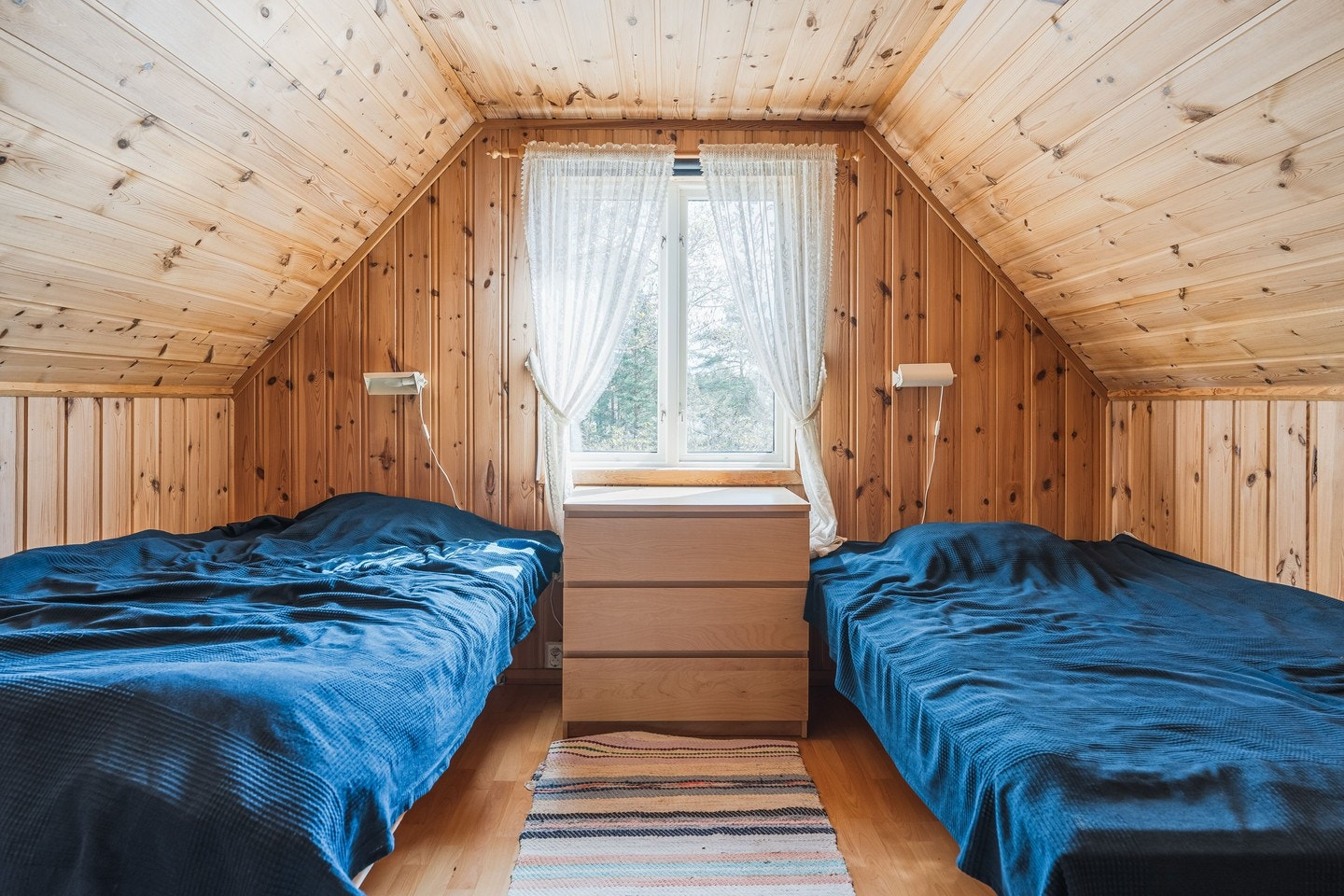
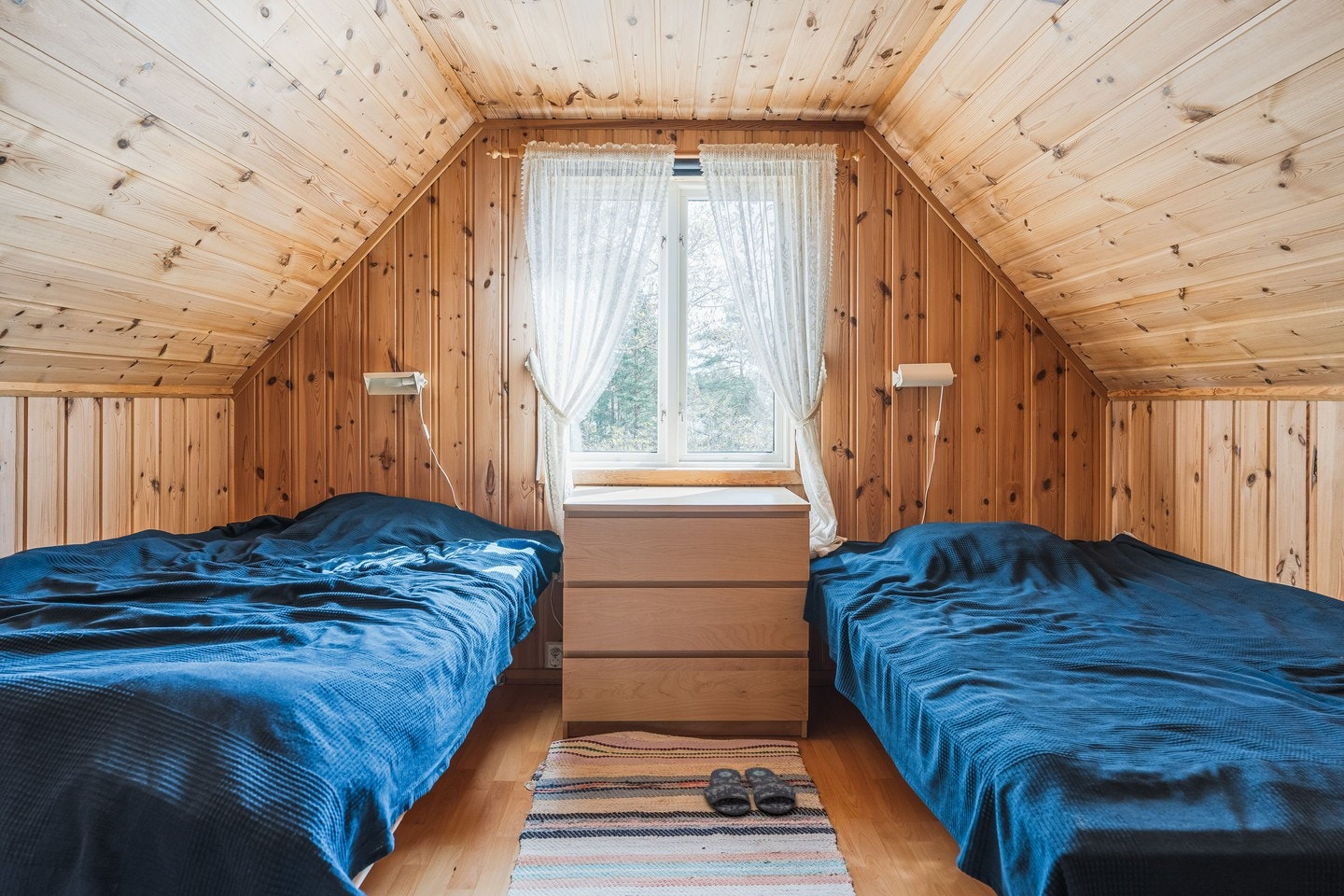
+ slippers [703,766,796,816]
